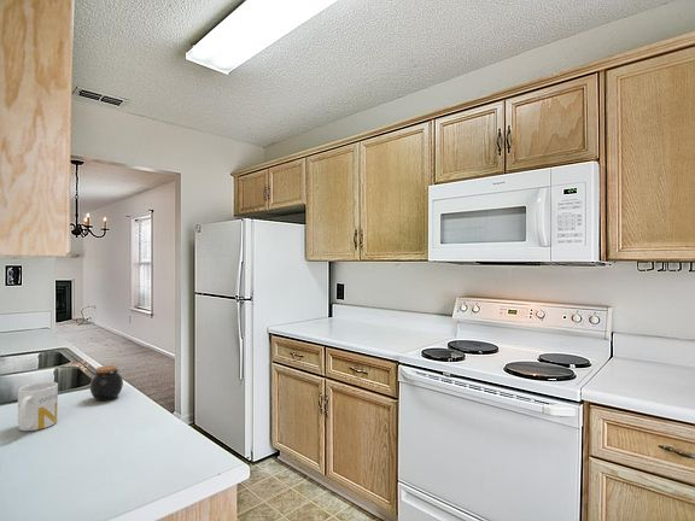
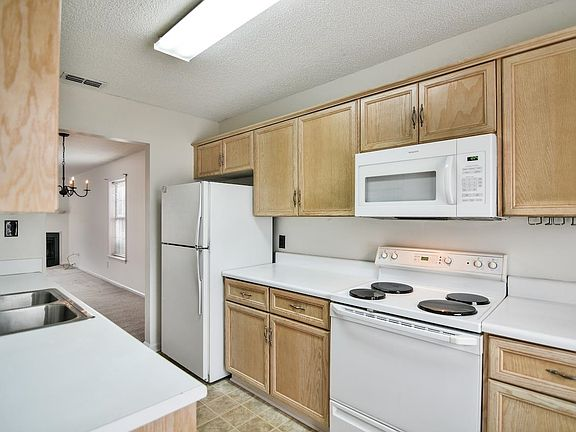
- jar [89,364,124,402]
- mug [17,381,59,432]
